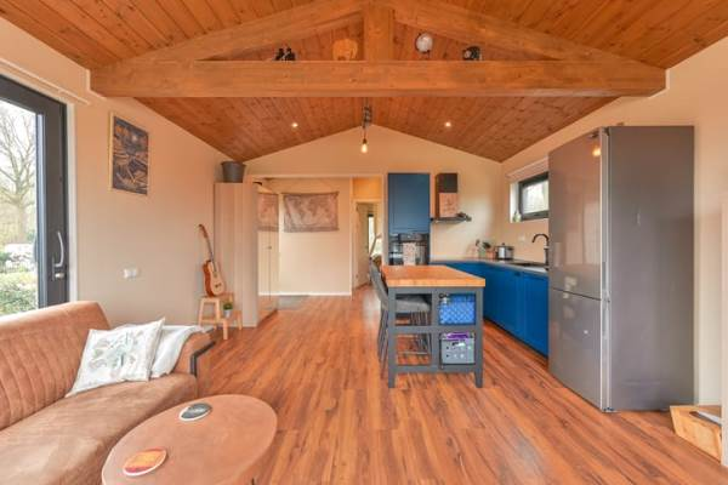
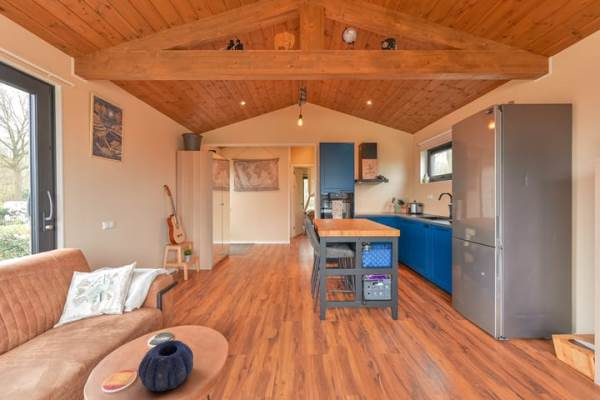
+ decorative bowl [137,339,194,392]
